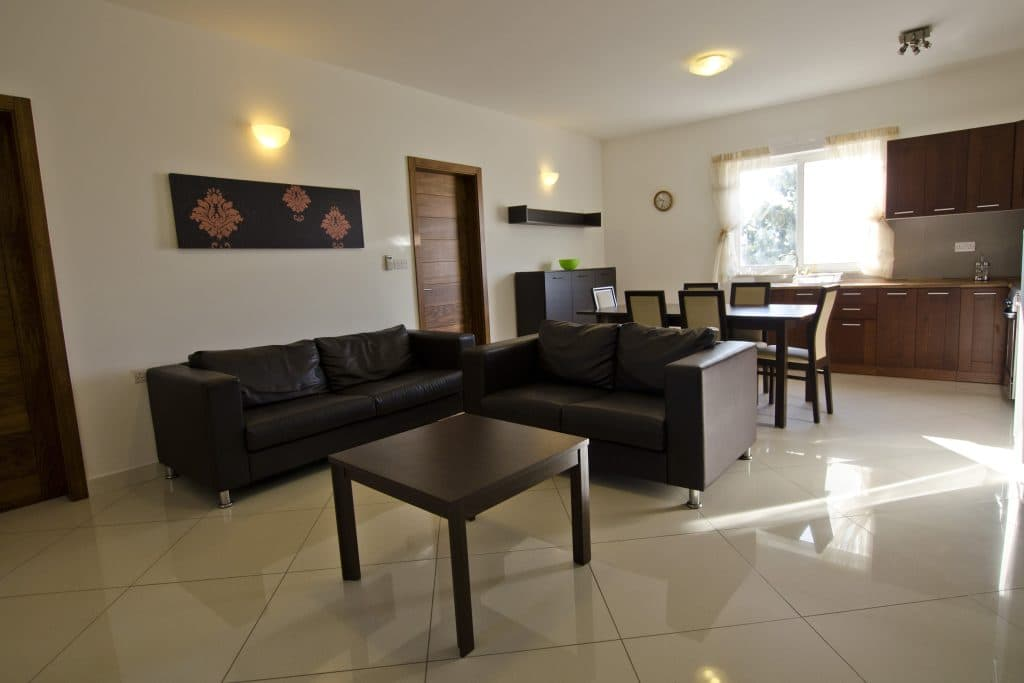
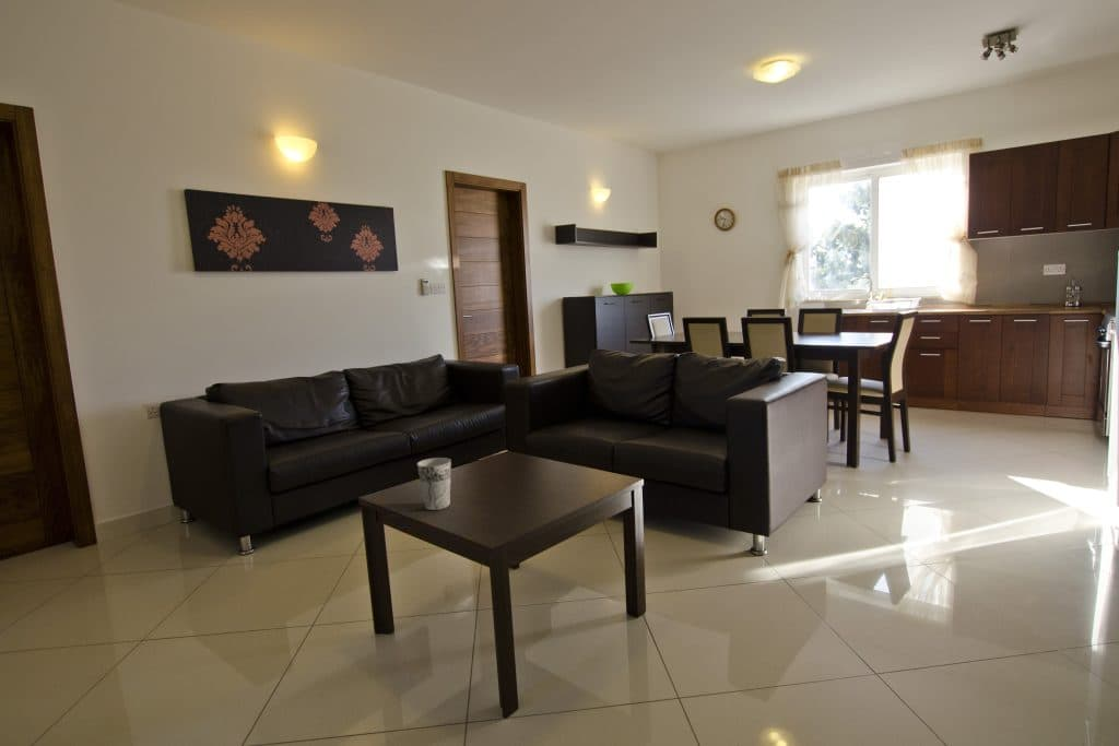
+ cup [416,457,452,511]
